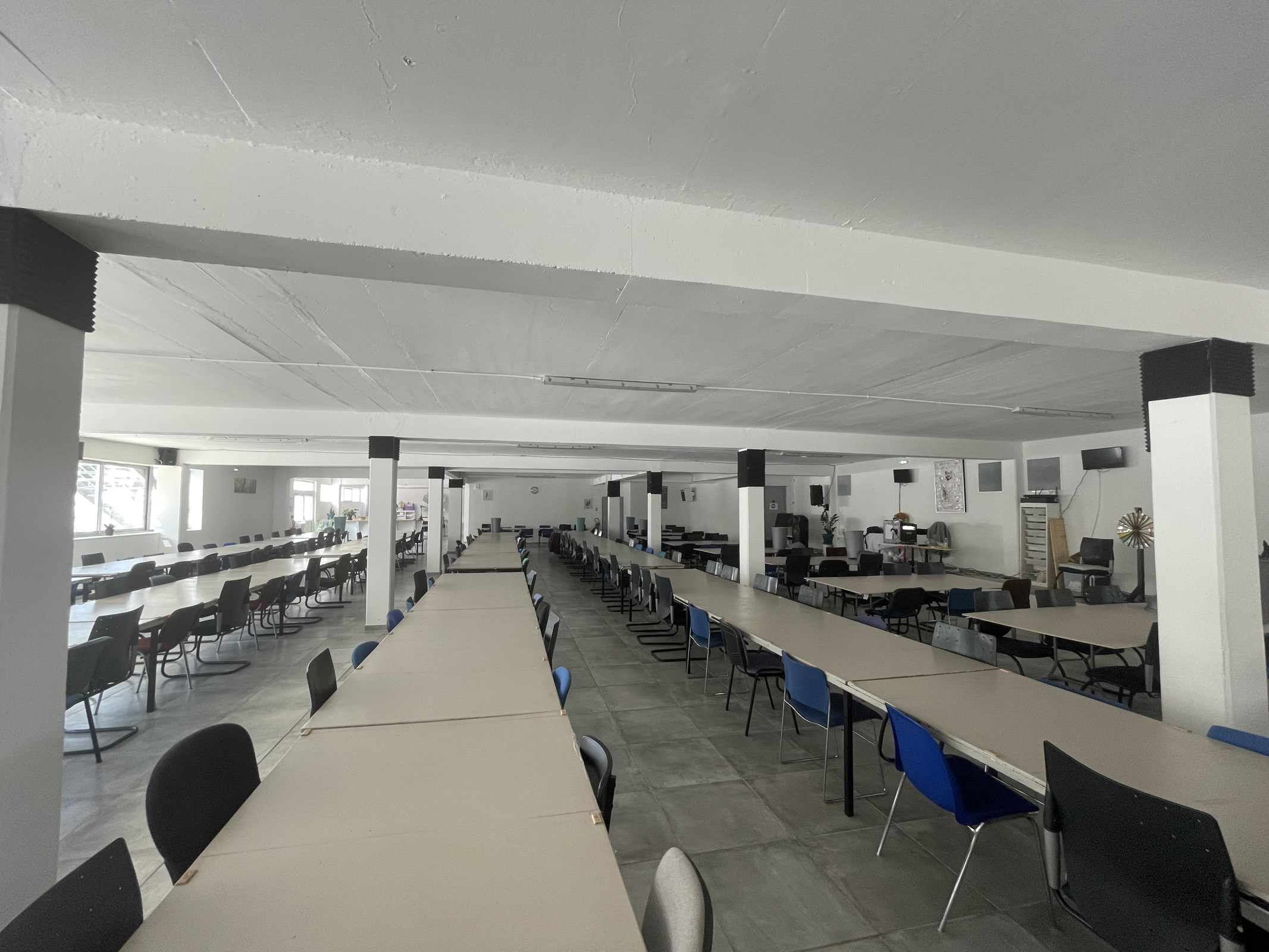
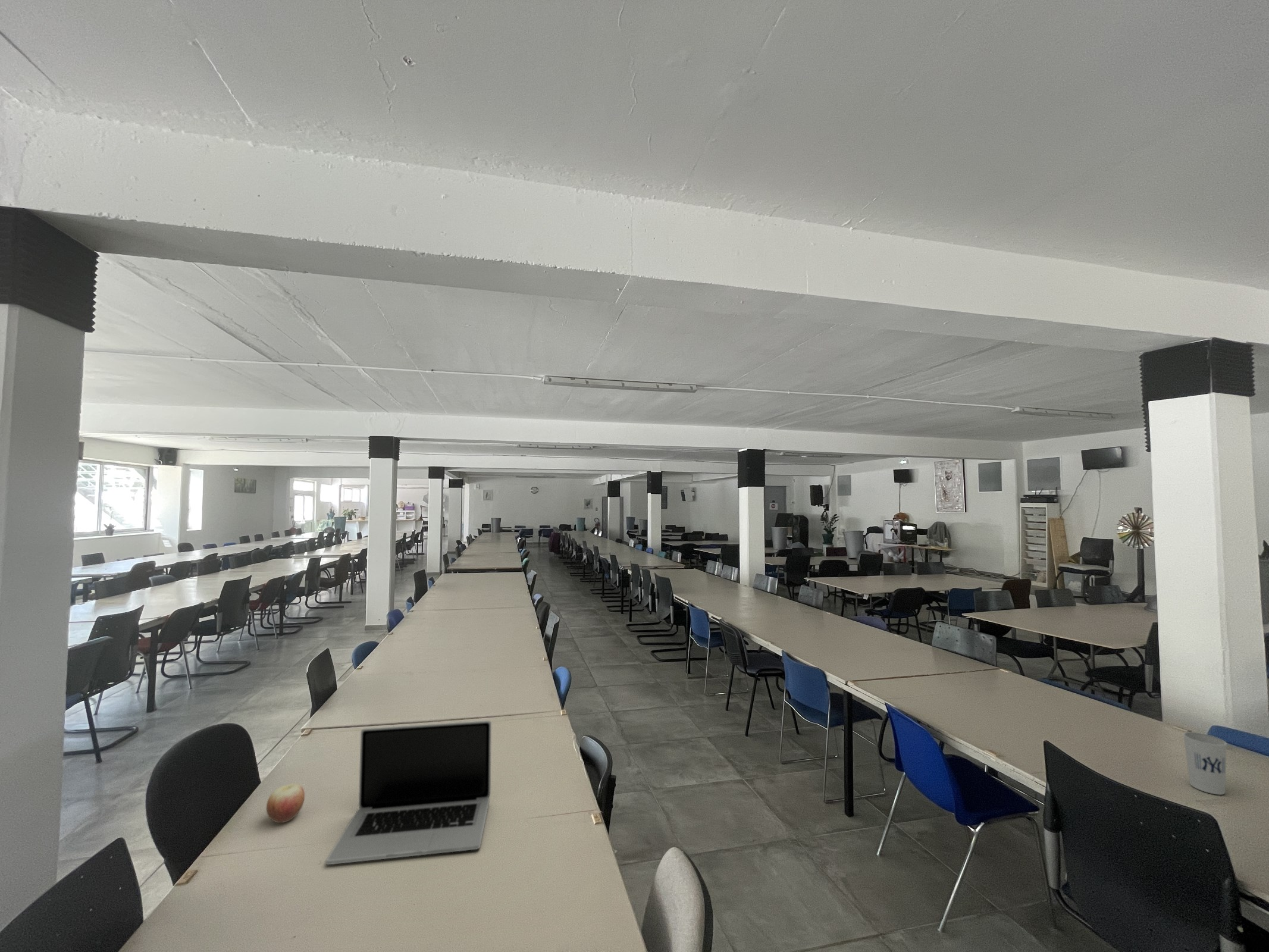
+ cup [1183,731,1227,796]
+ apple [265,783,305,823]
+ laptop [325,720,492,865]
